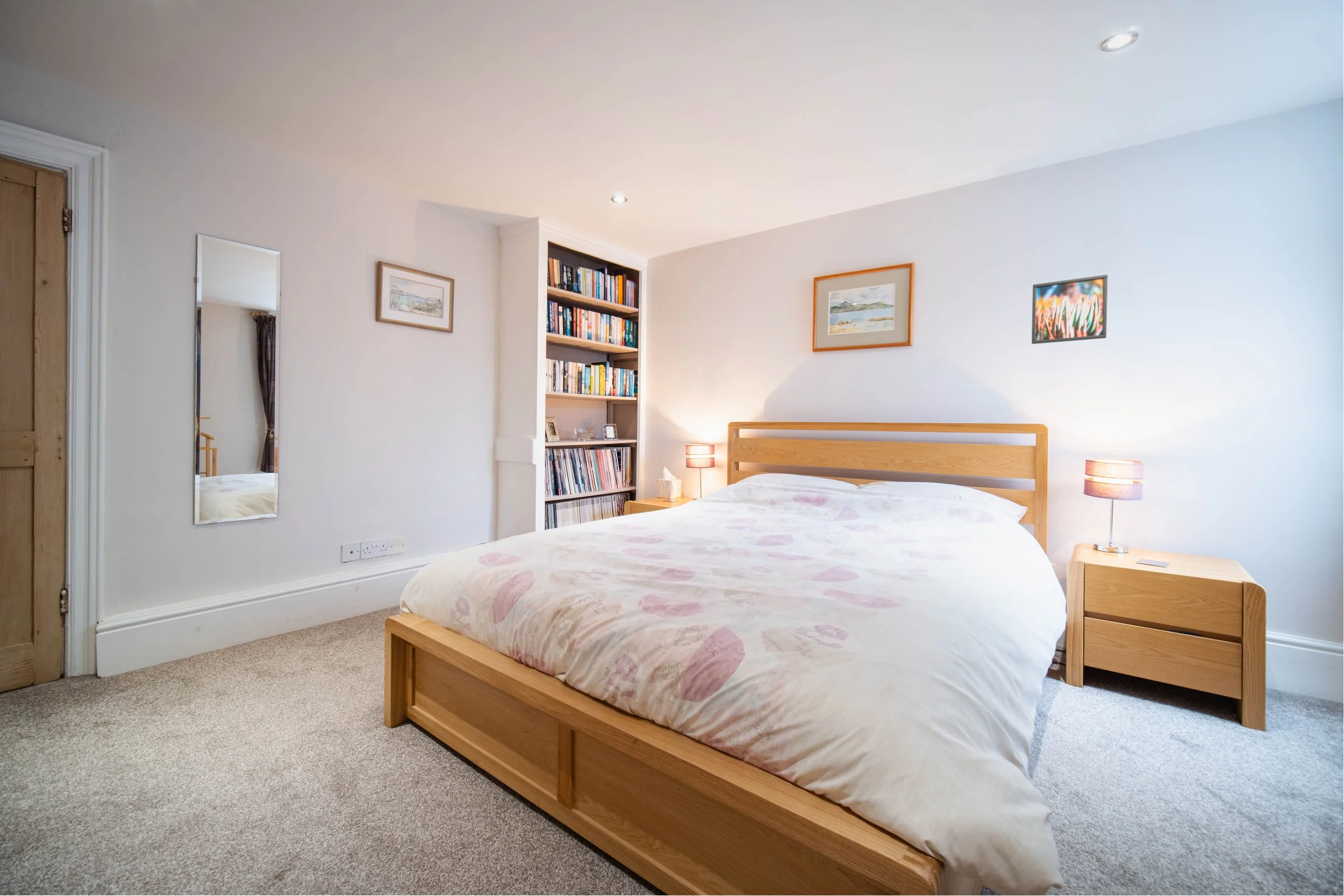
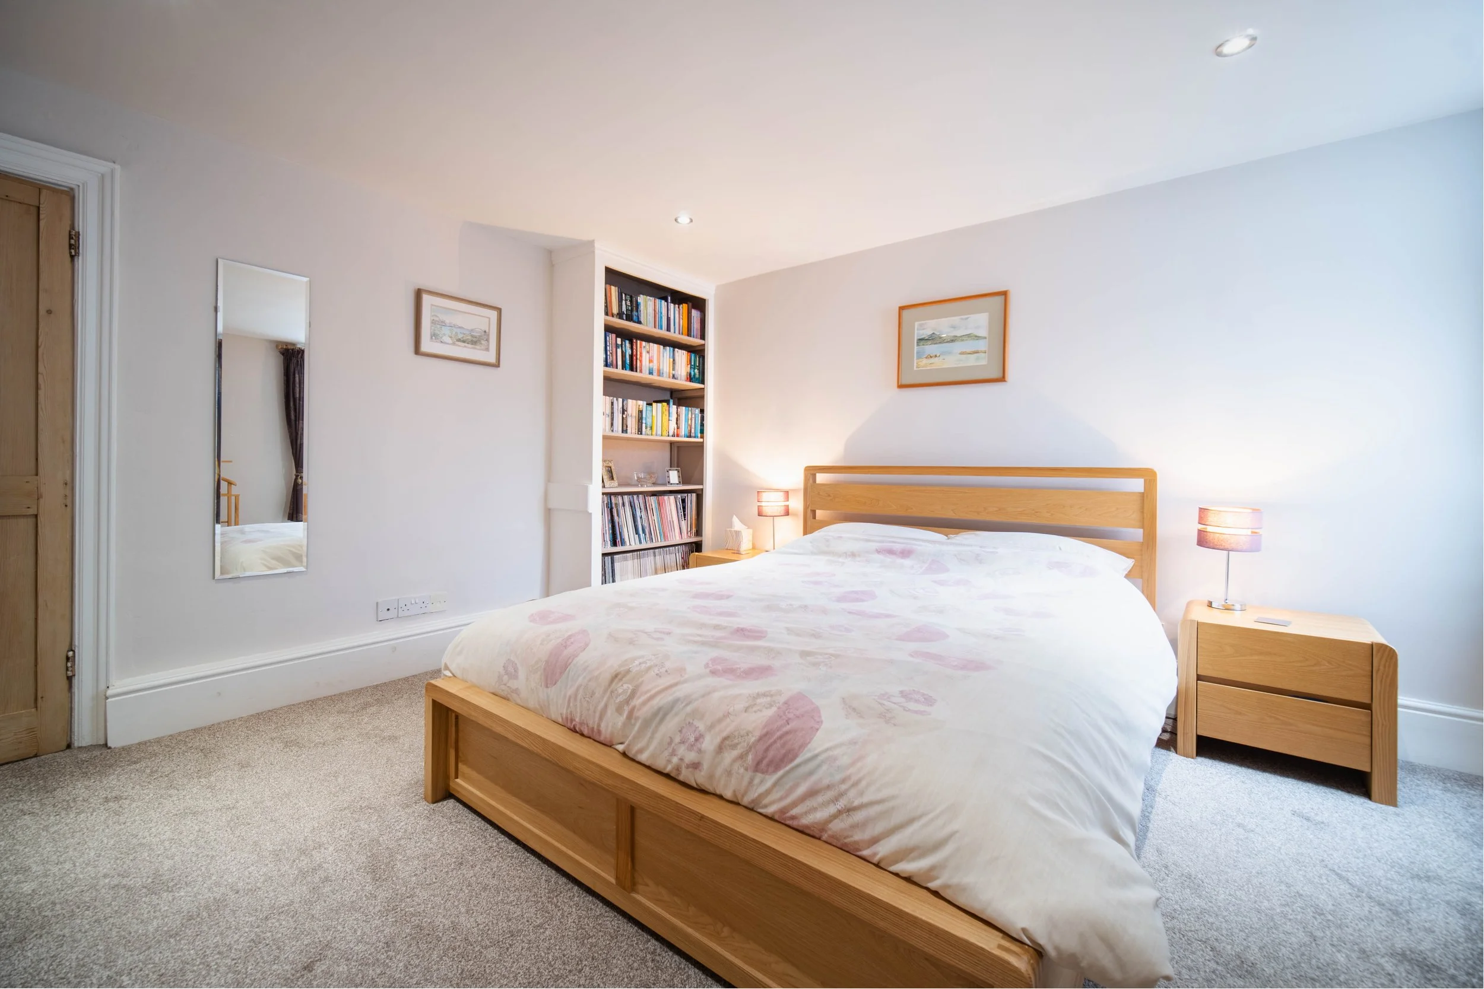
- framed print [1031,274,1108,345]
